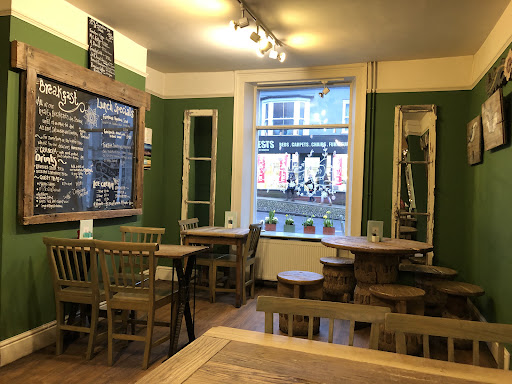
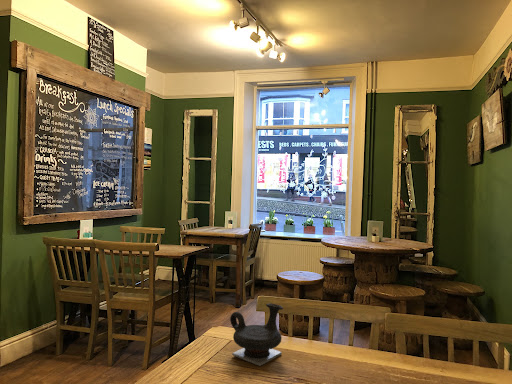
+ teapot [229,302,284,367]
